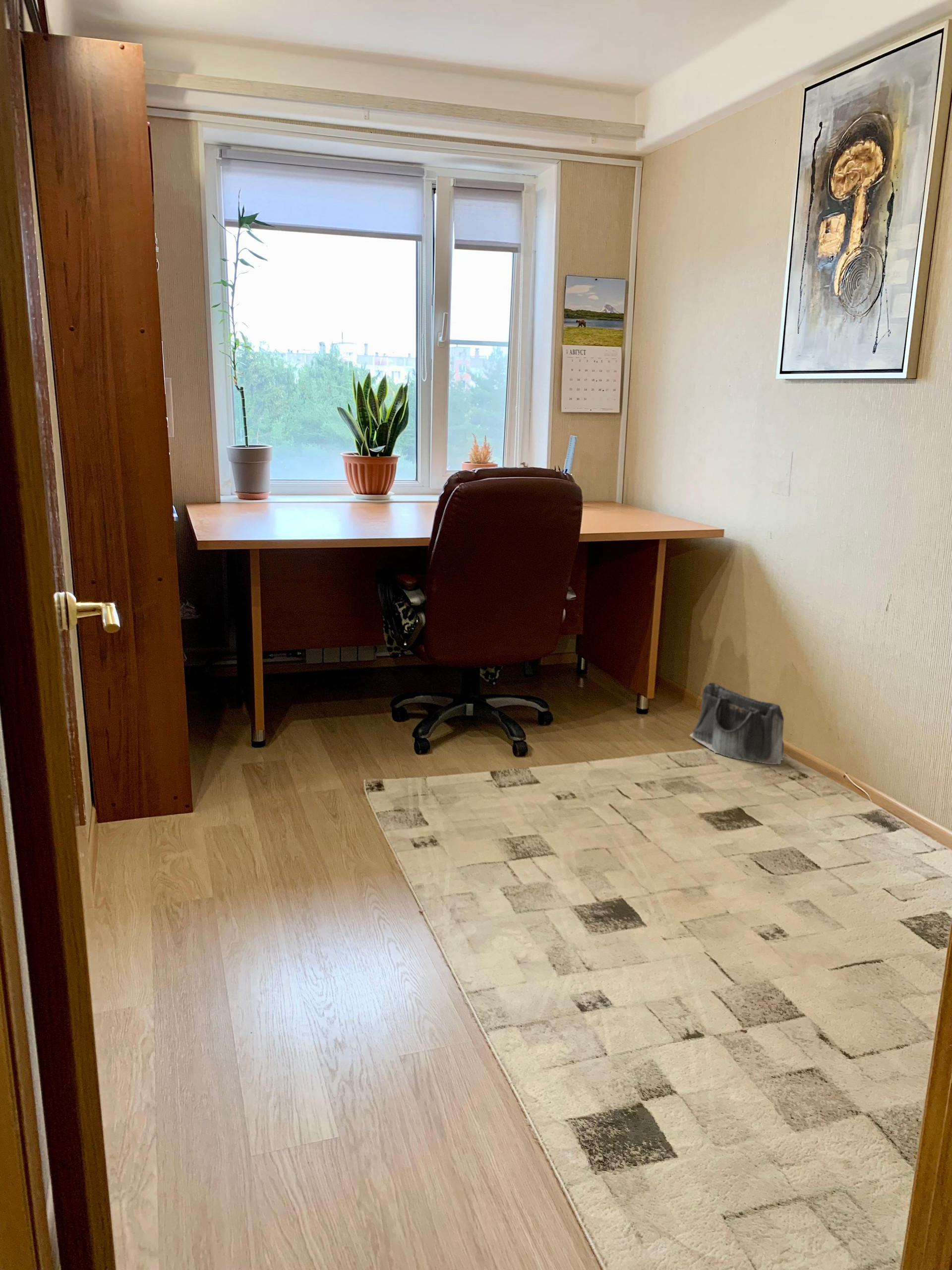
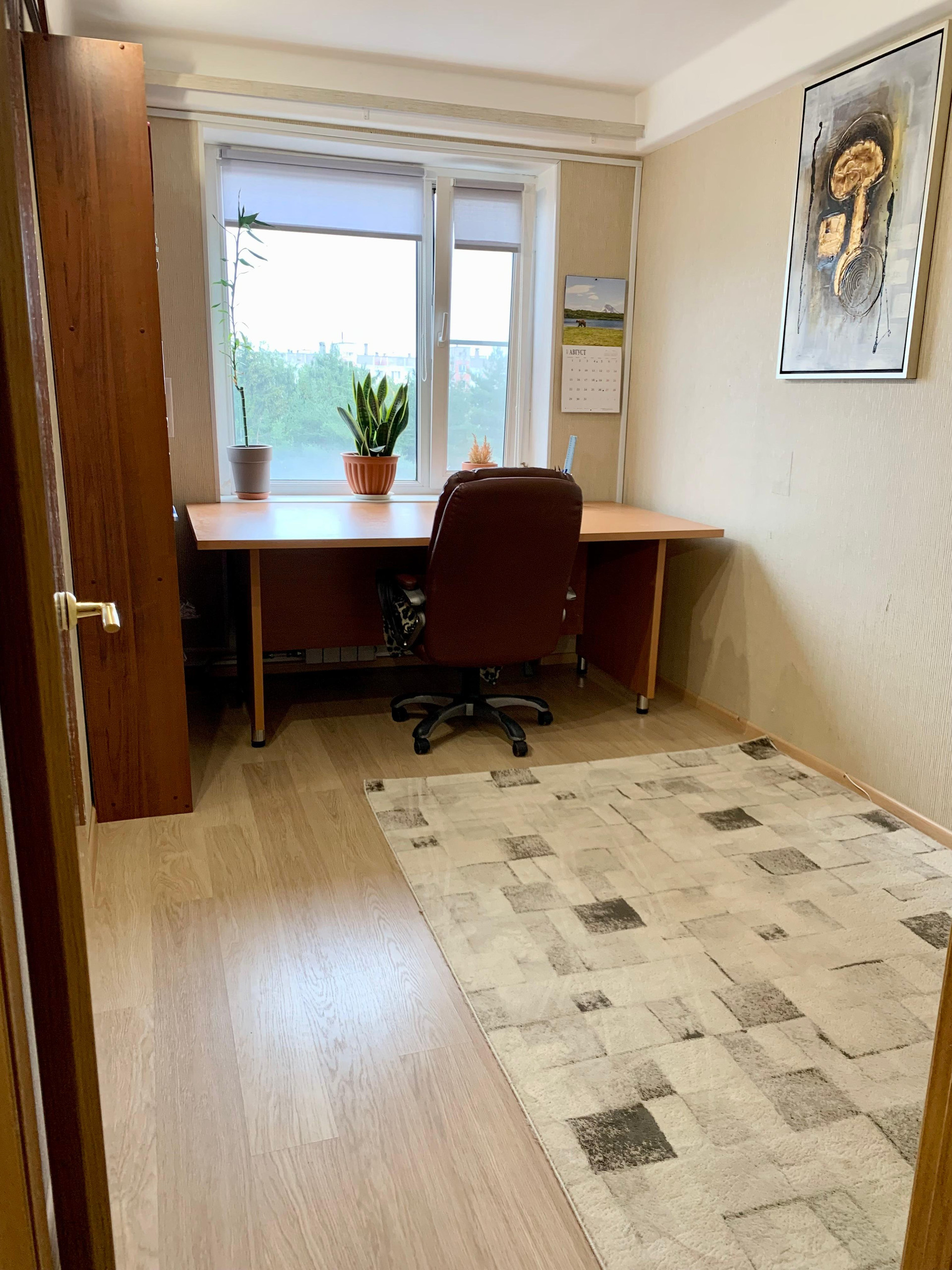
- saddlebag [689,682,786,765]
